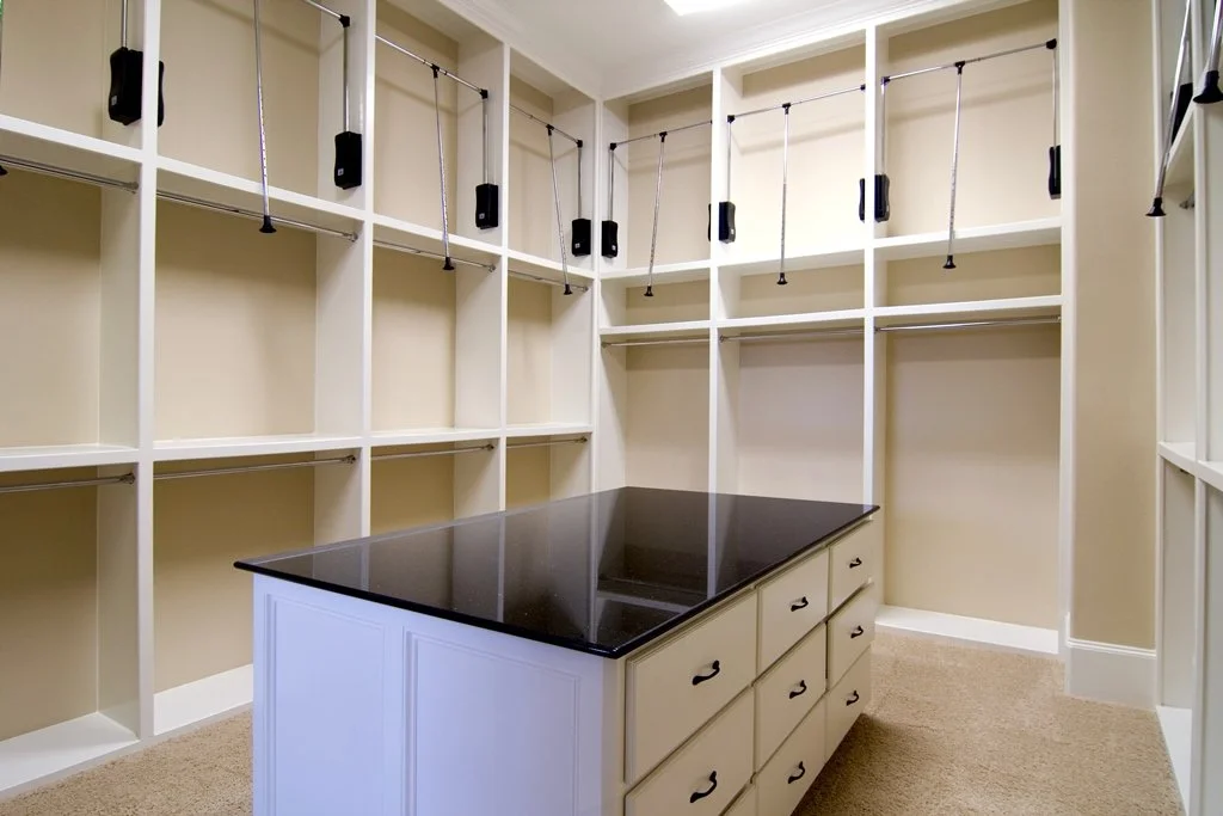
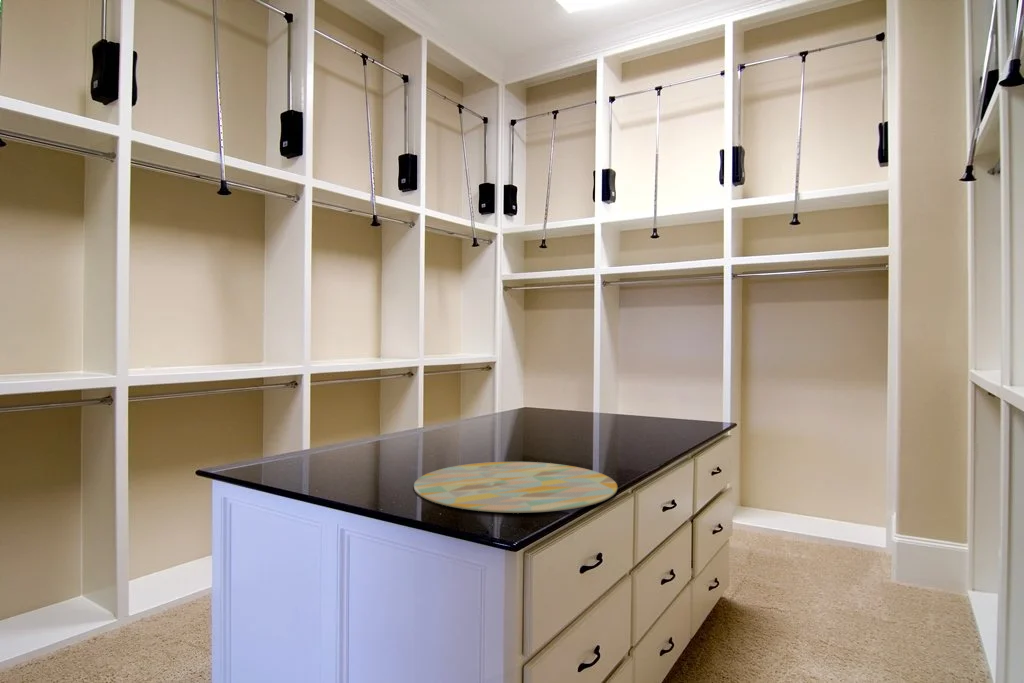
+ decorative tray [413,461,618,514]
